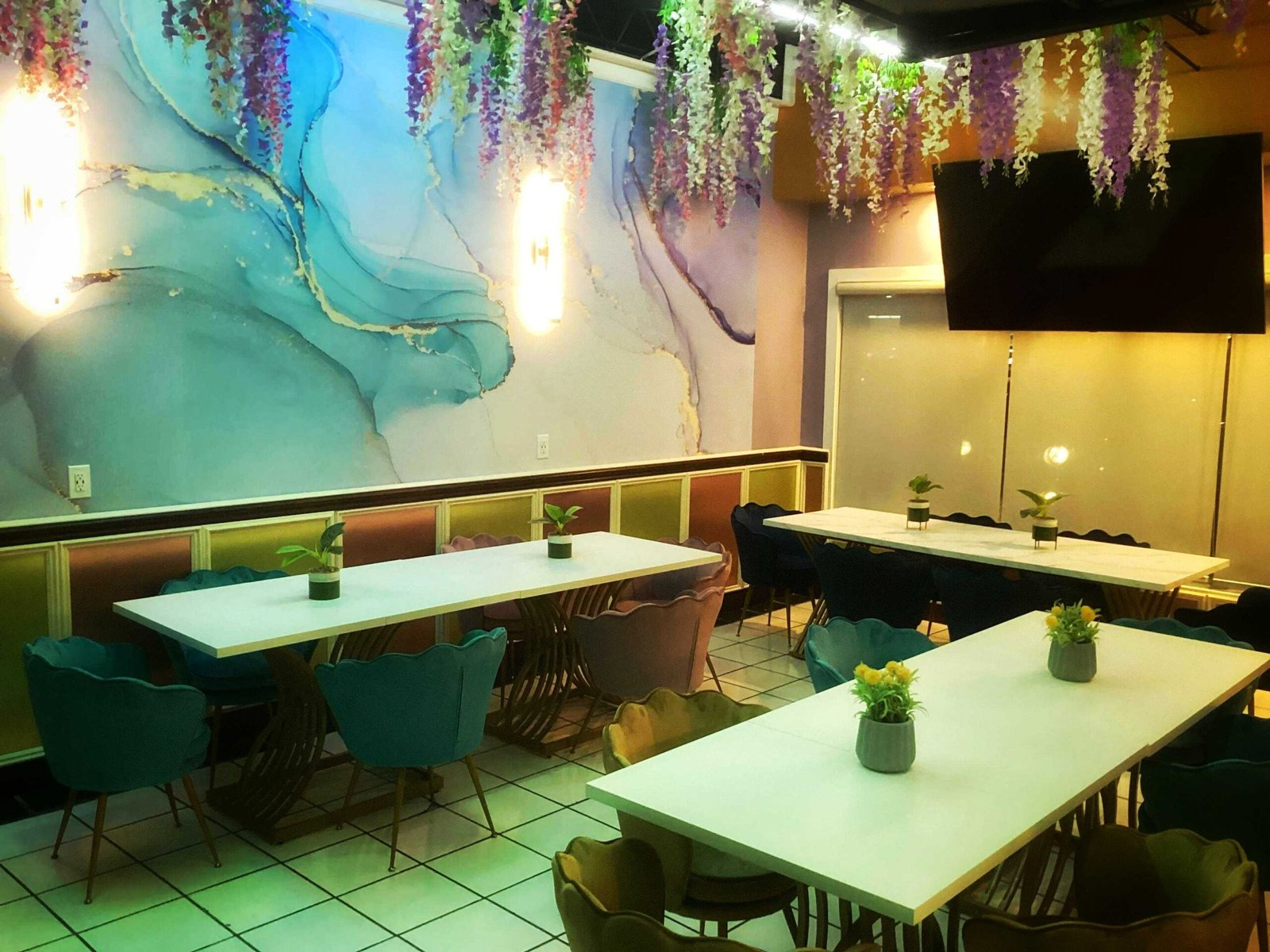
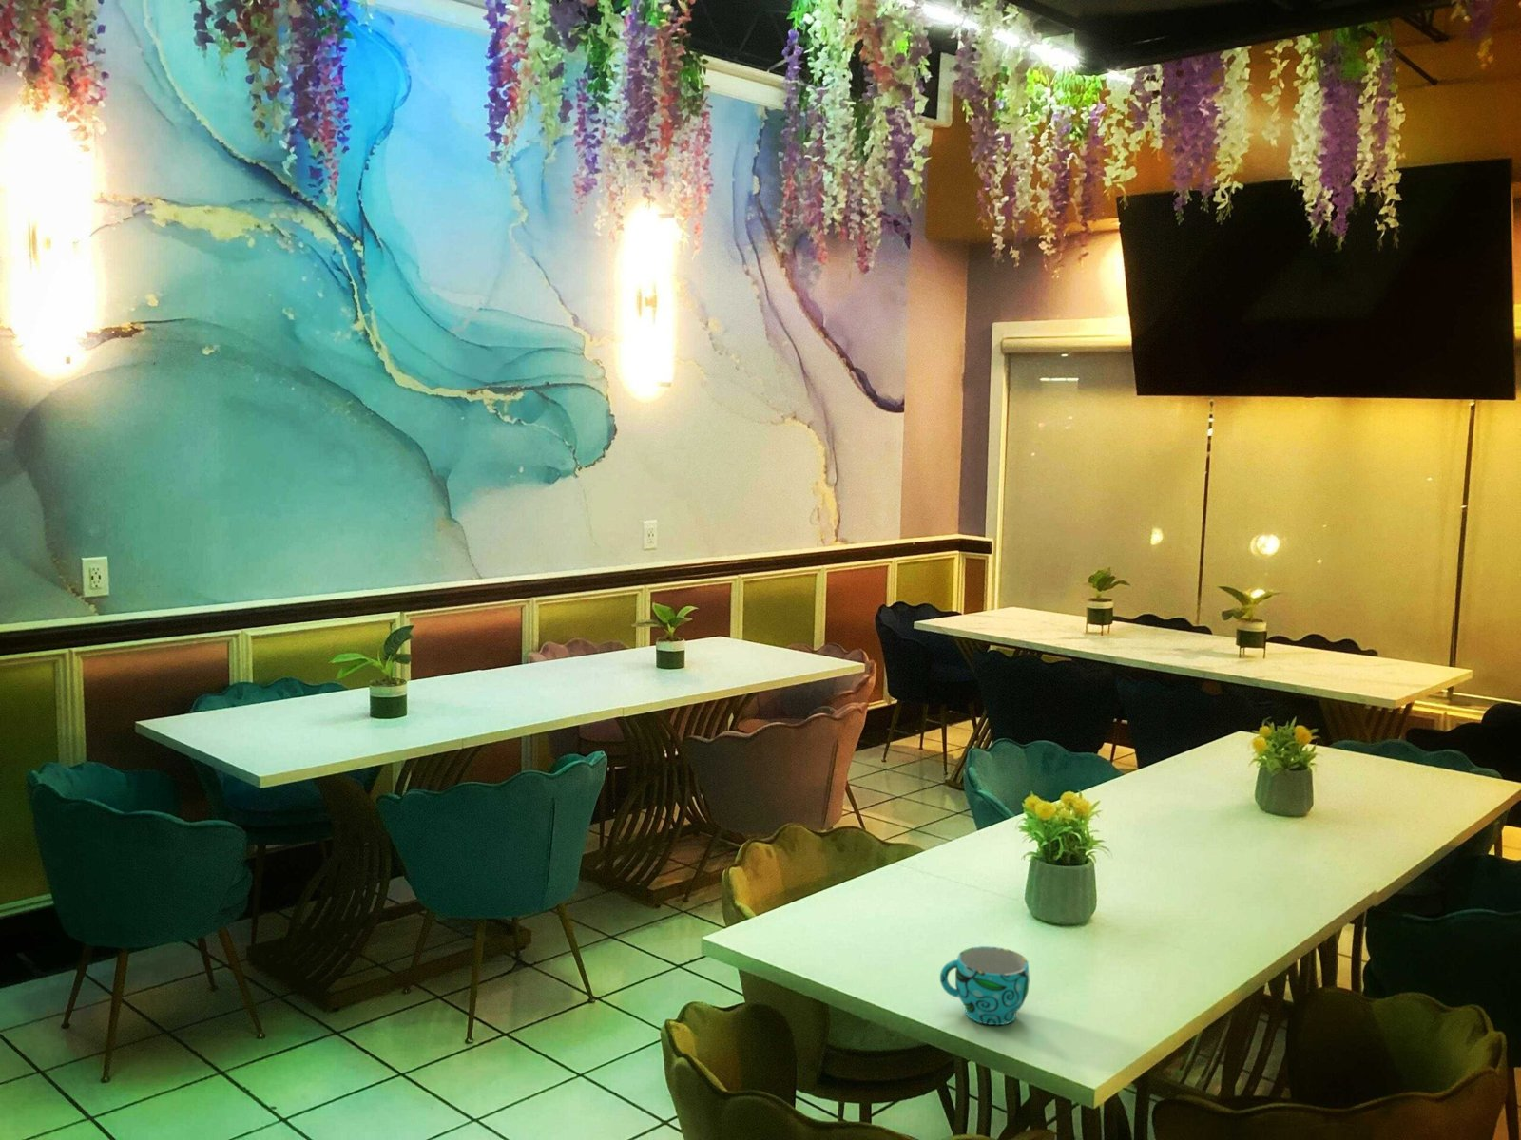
+ cup [939,945,1030,1026]
